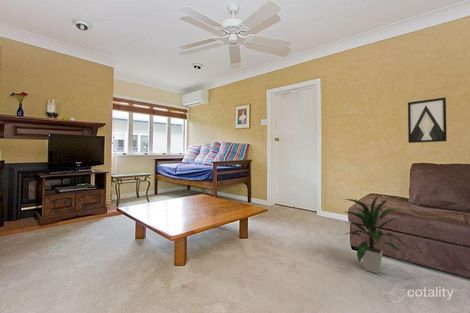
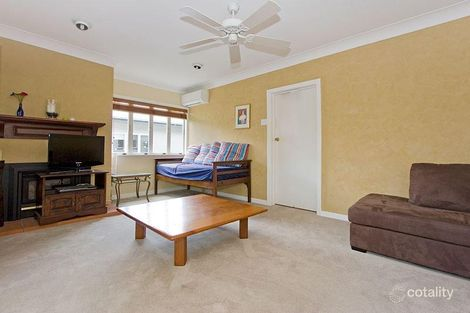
- indoor plant [339,194,408,275]
- wall art [407,96,448,144]
